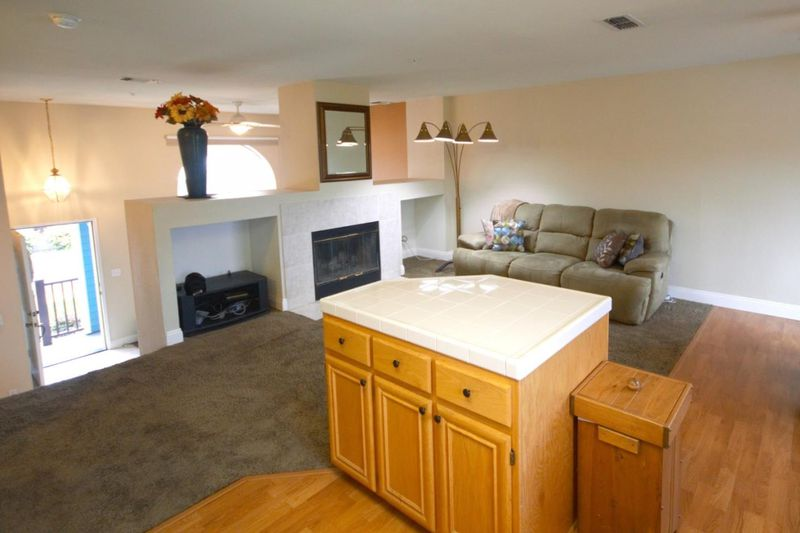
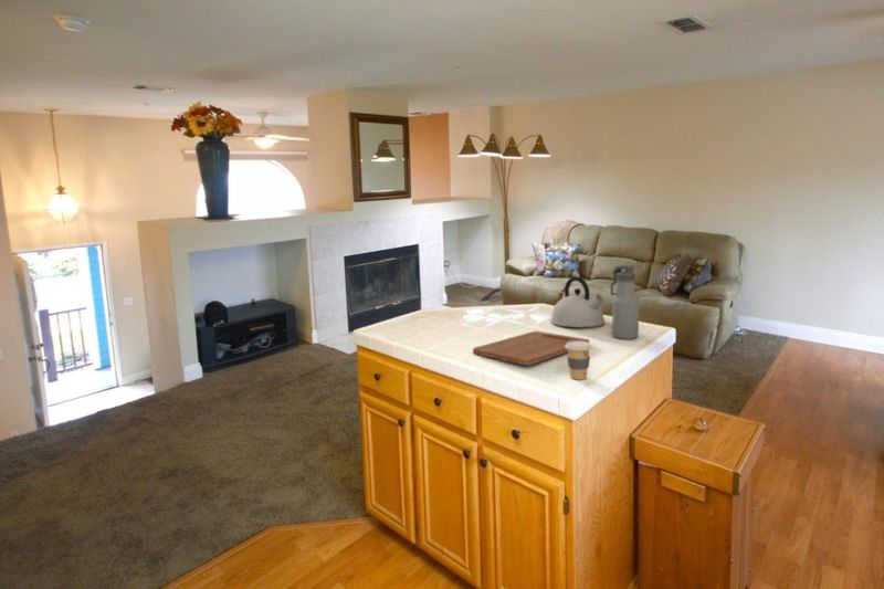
+ water bottle [610,264,640,340]
+ coffee cup [565,341,592,380]
+ kettle [550,275,606,328]
+ cutting board [472,330,590,366]
